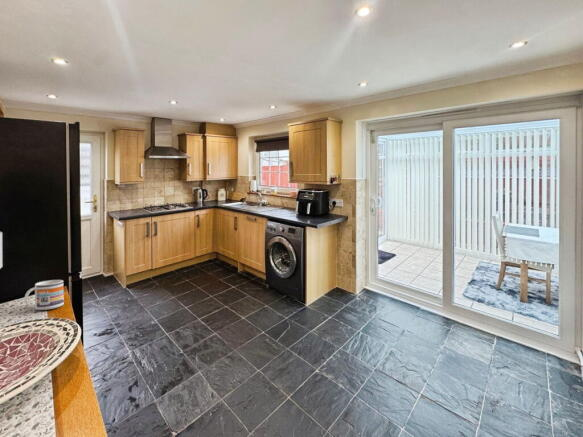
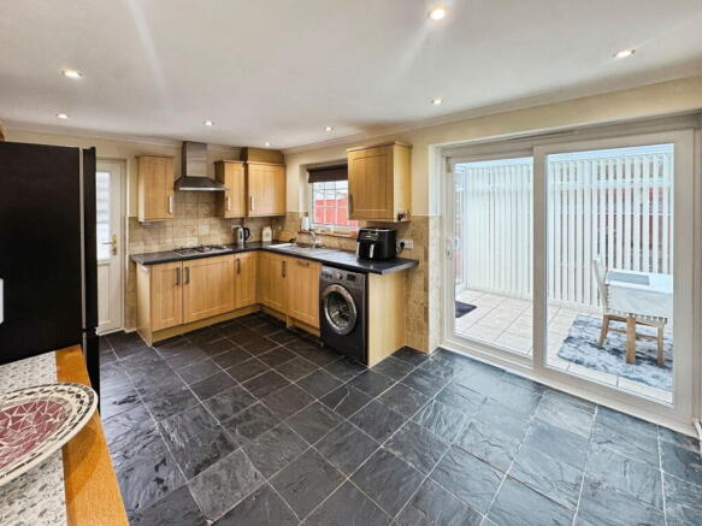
- mug [24,279,65,311]
